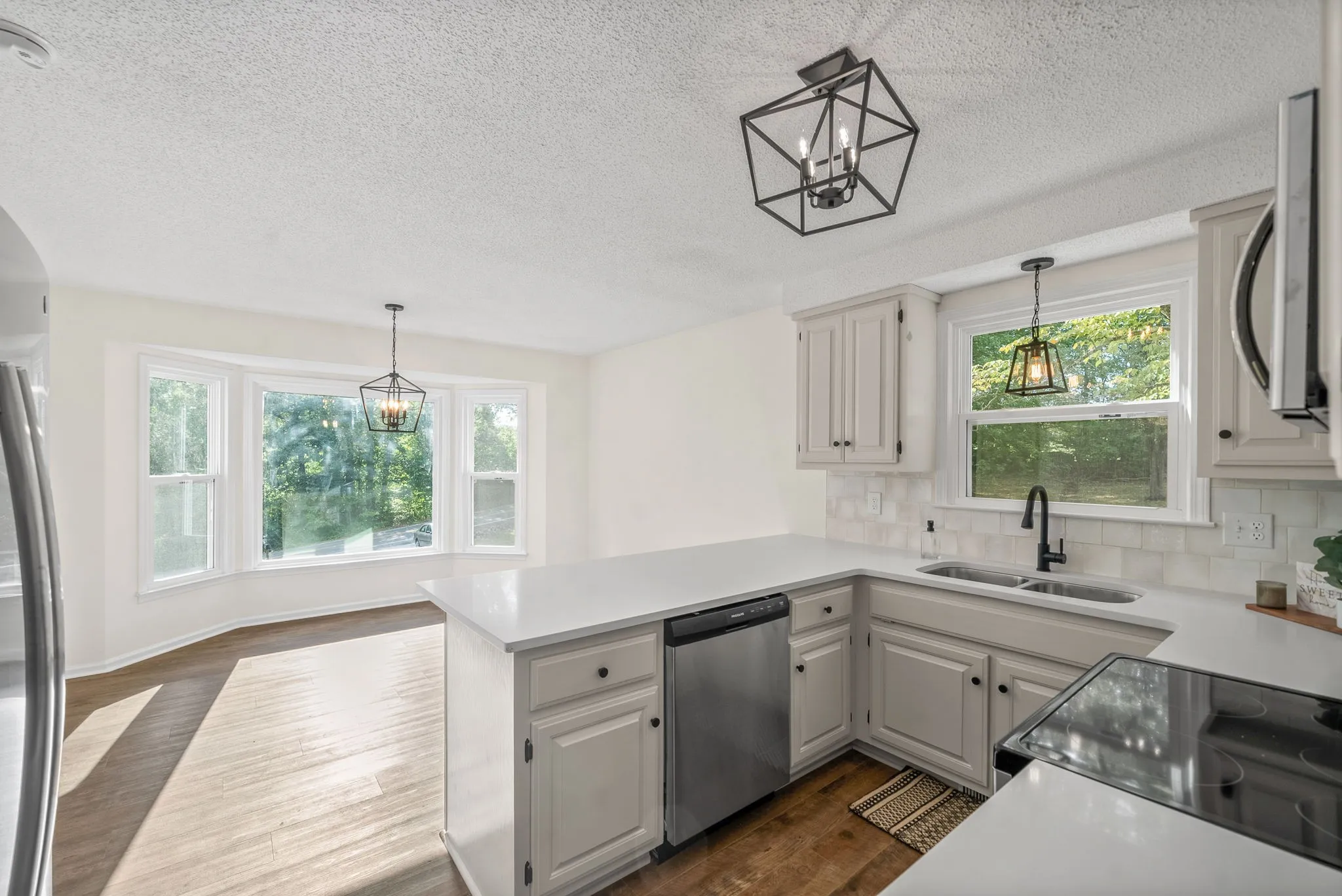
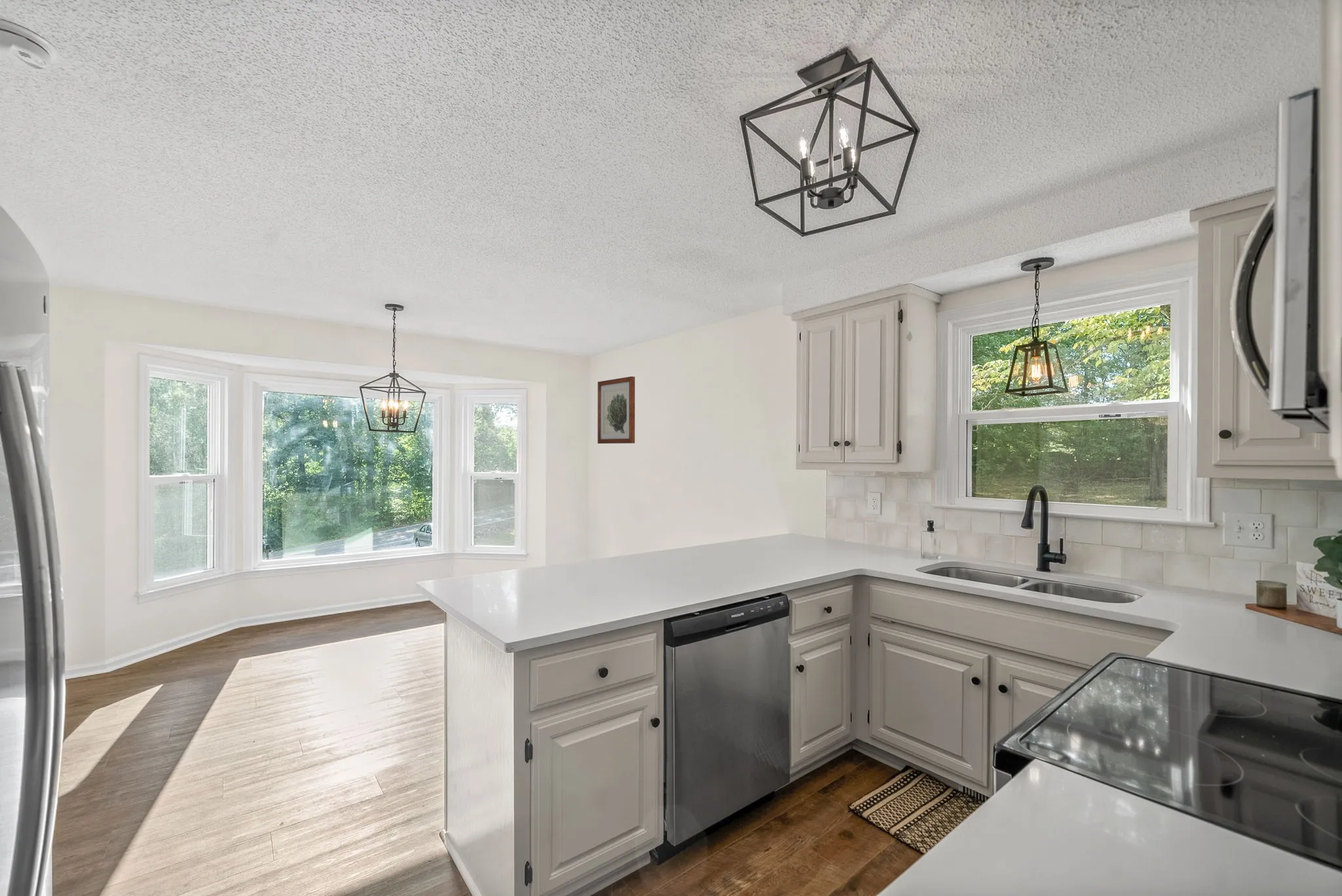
+ wall art [597,376,636,444]
